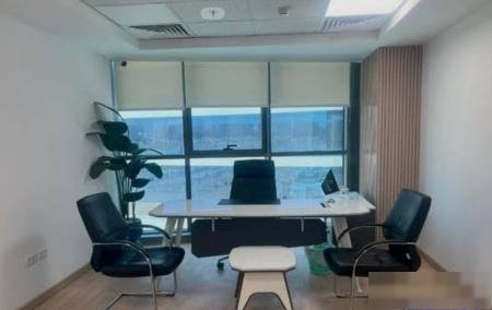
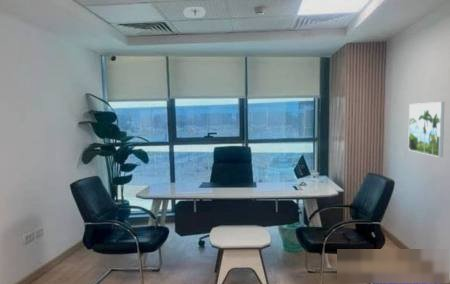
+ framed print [407,101,445,158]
